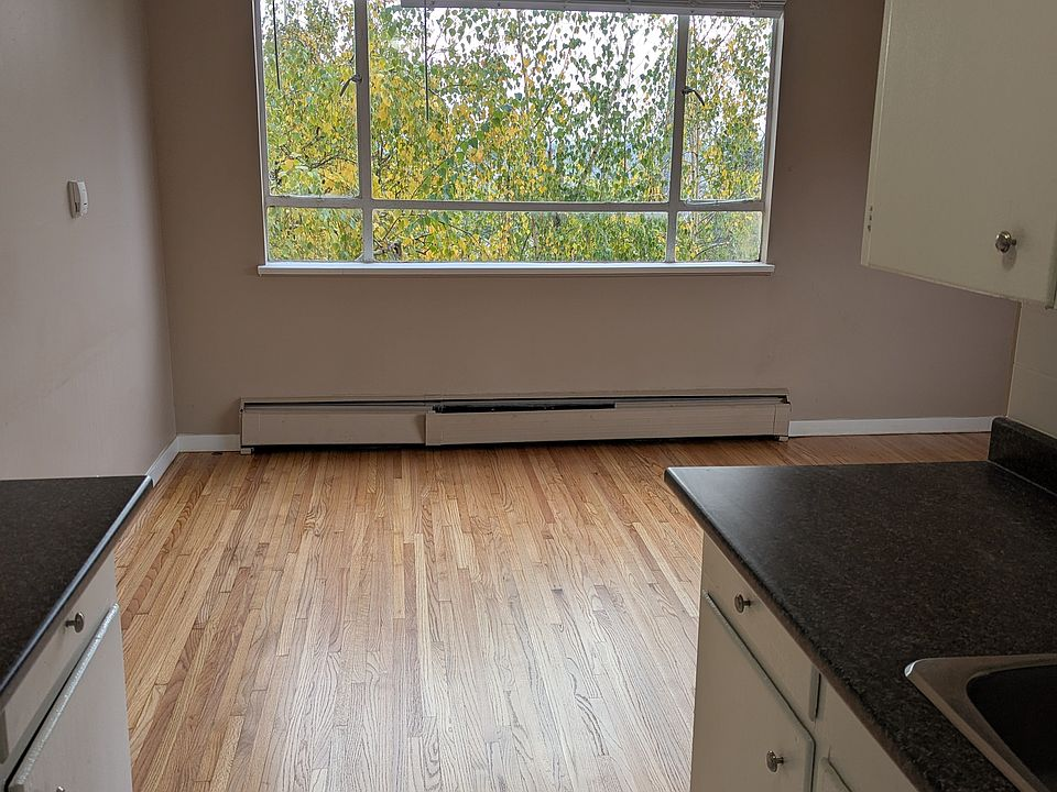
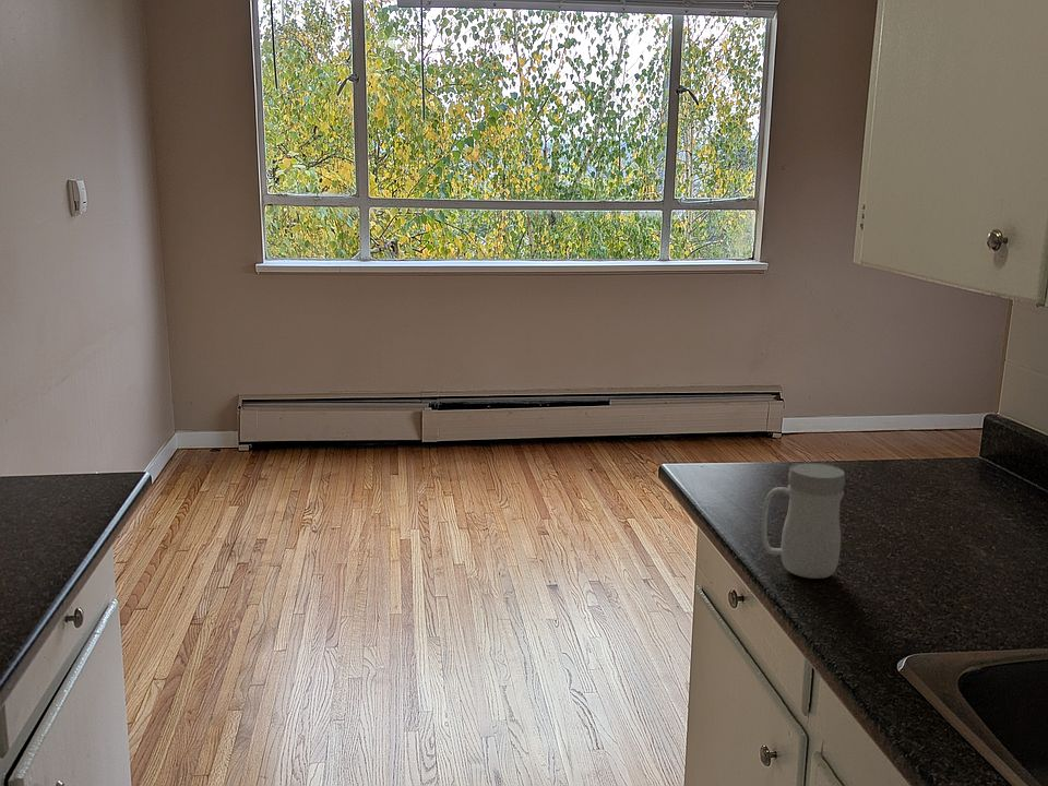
+ mug [761,462,846,580]
